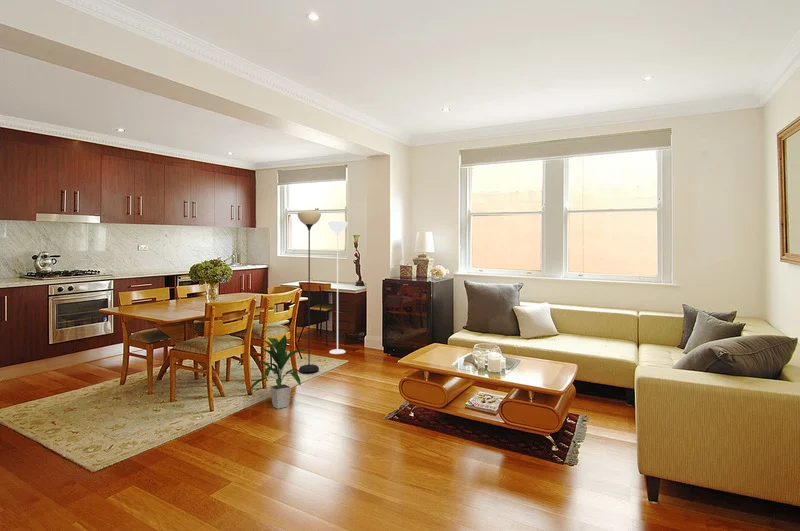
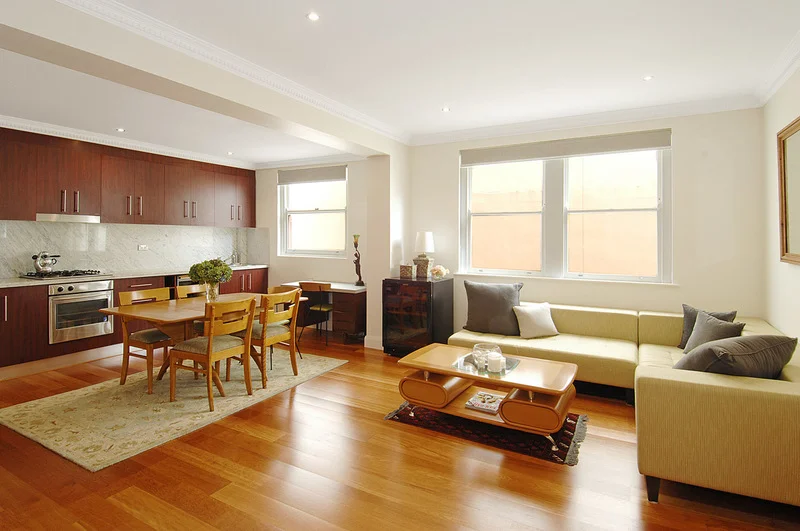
- indoor plant [247,333,311,410]
- floor lamp [296,211,348,373]
